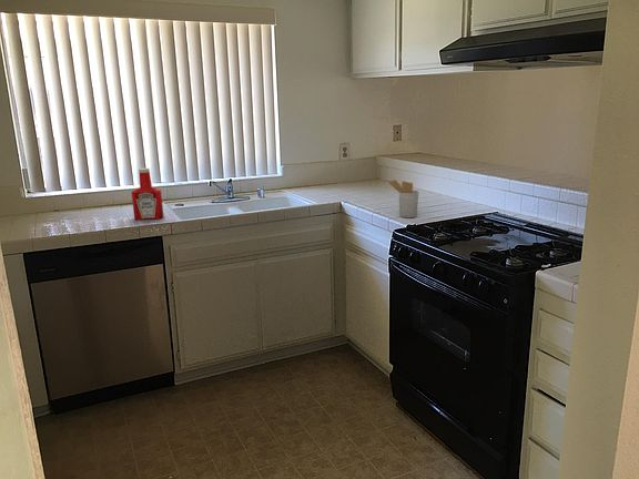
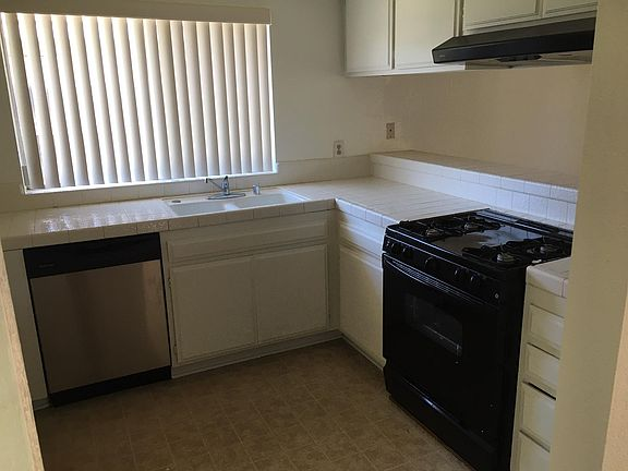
- soap bottle [131,167,164,221]
- utensil holder [387,179,419,218]
